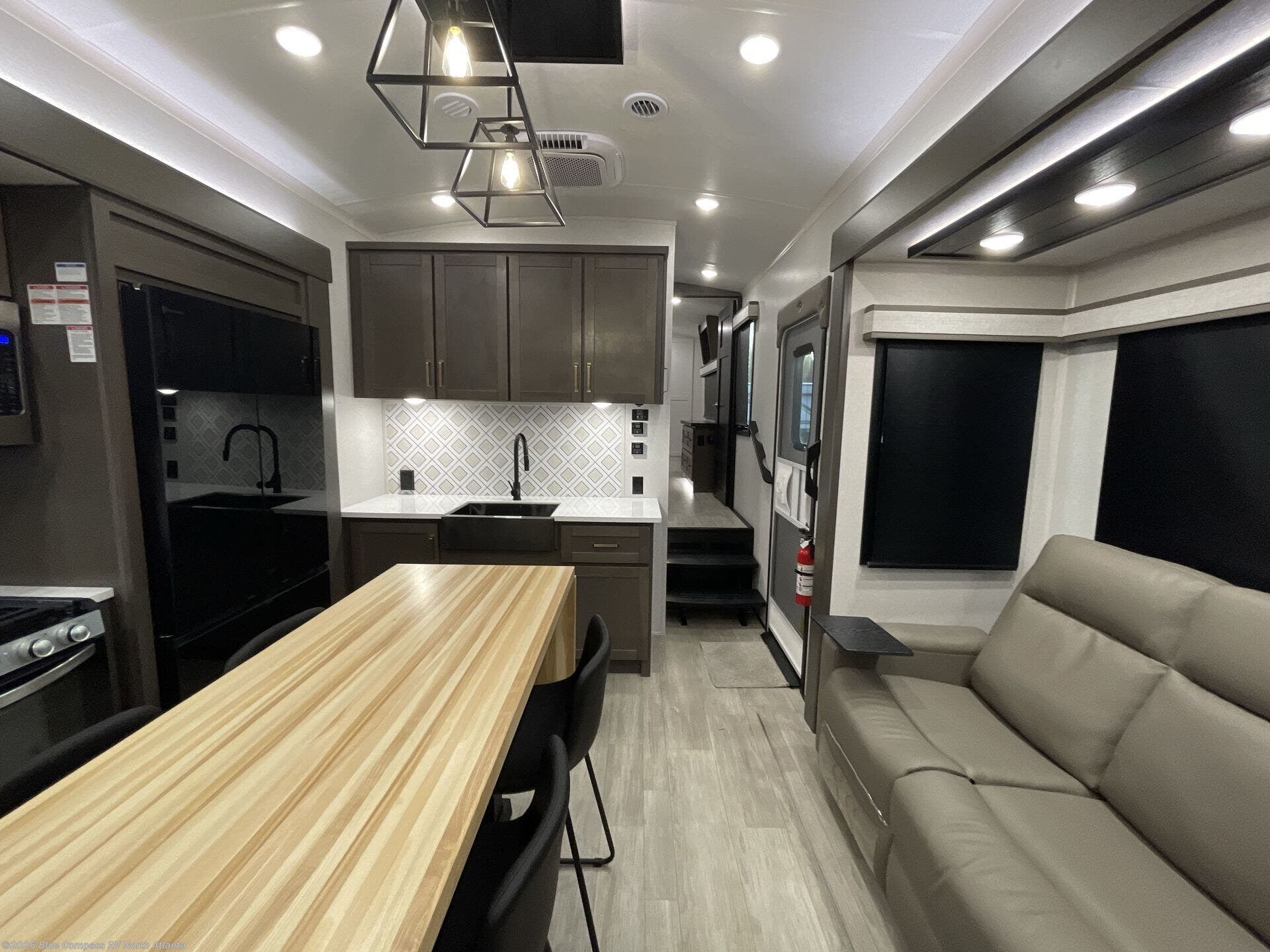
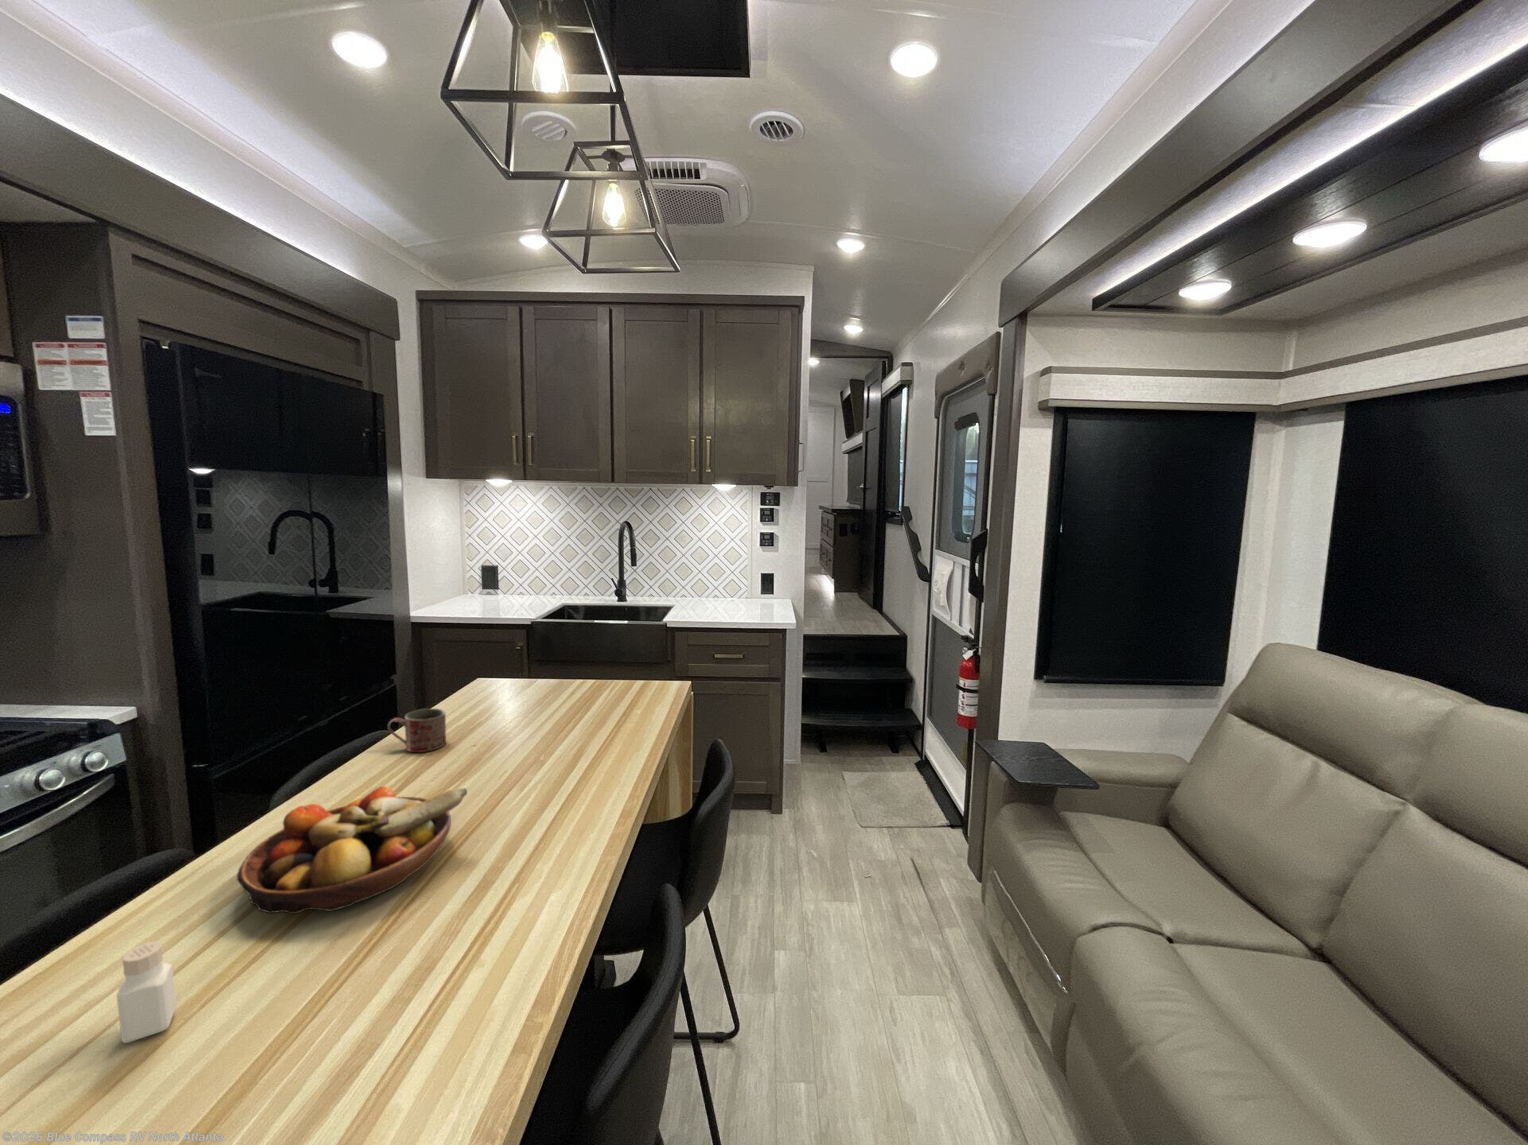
+ fruit bowl [236,785,468,914]
+ mug [386,707,448,754]
+ pepper shaker [116,941,178,1043]
